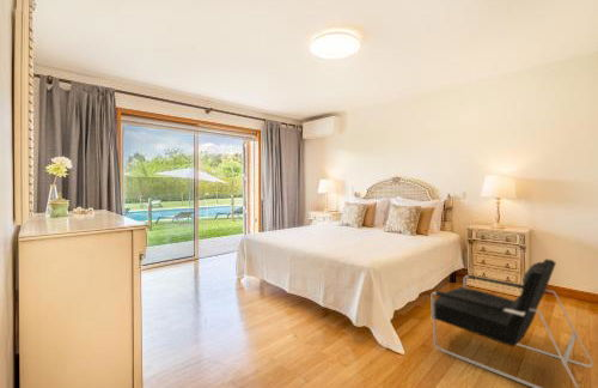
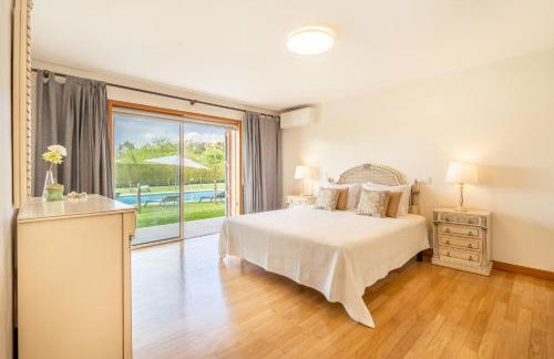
- armchair [429,257,594,388]
